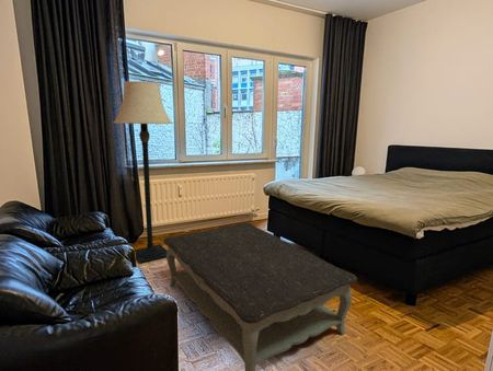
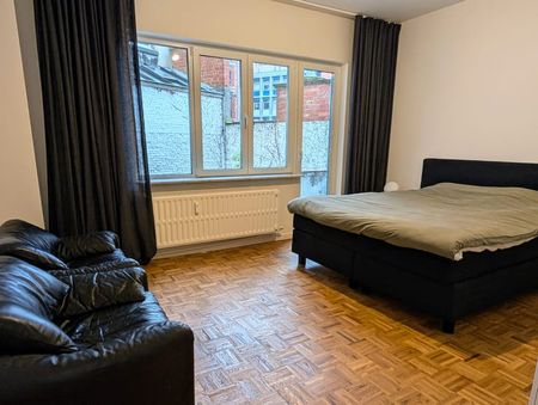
- lamp [112,80,174,265]
- coffee table [162,221,358,371]
